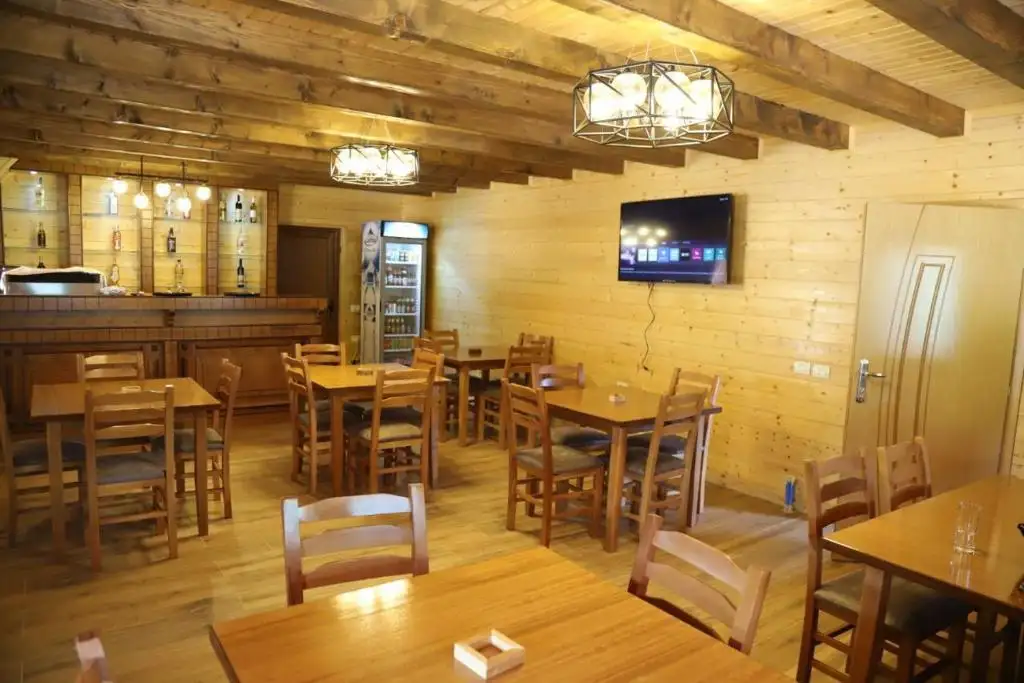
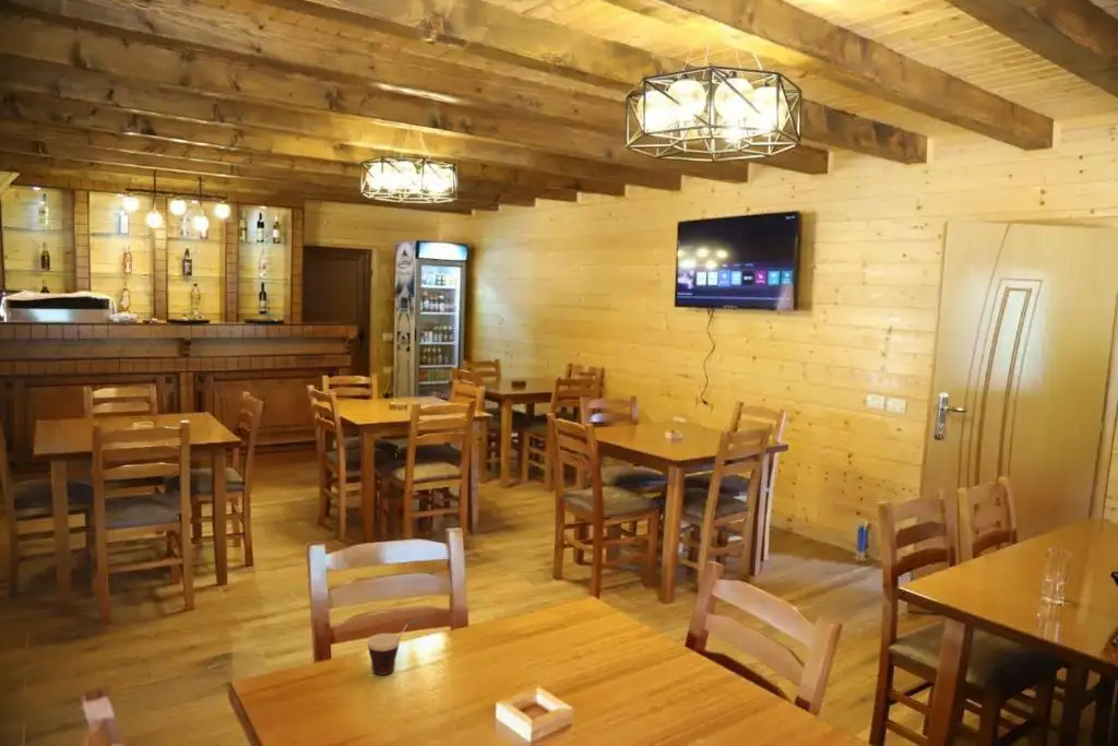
+ cup [366,616,428,676]
